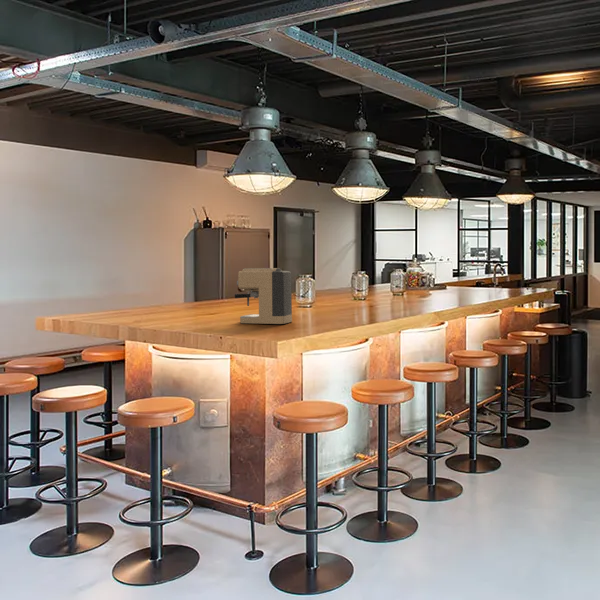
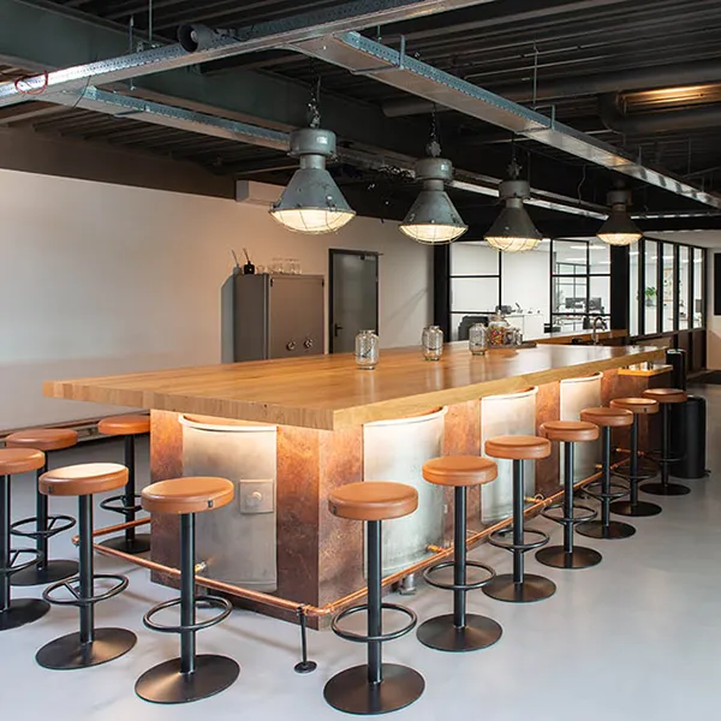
- coffee maker [234,267,293,325]
